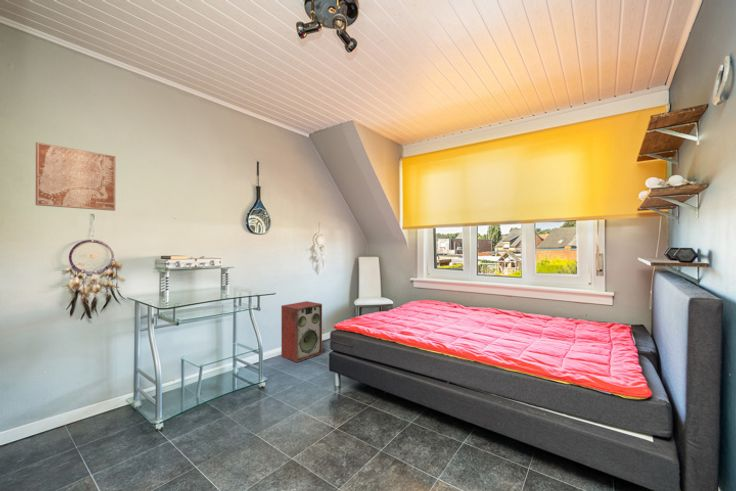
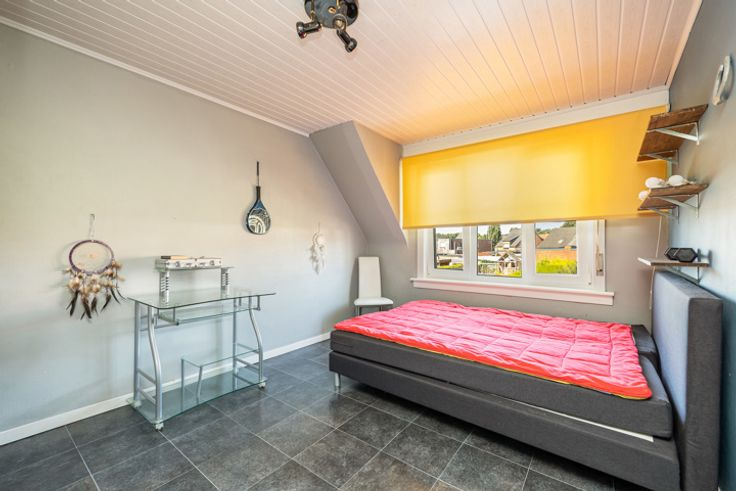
- speaker [280,300,323,363]
- wall art [34,141,116,212]
